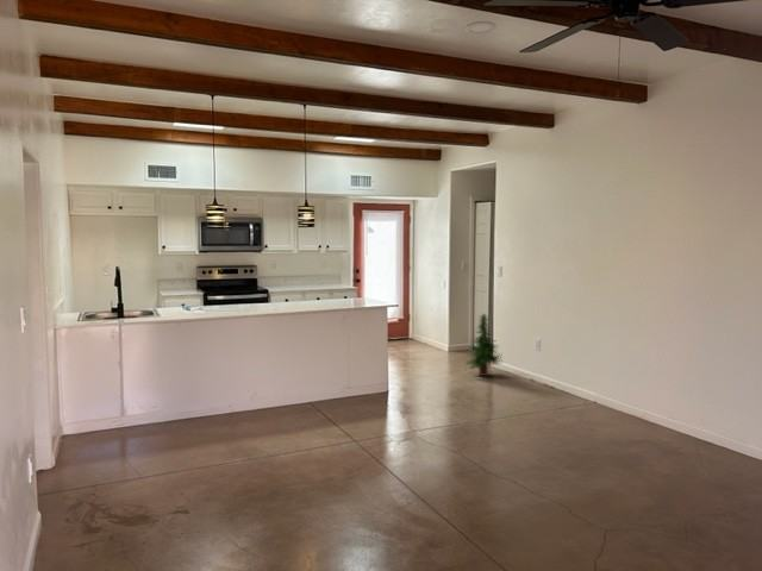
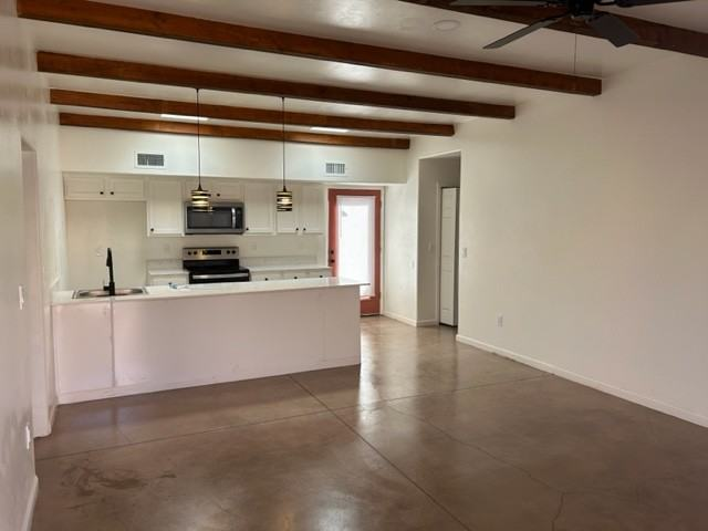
- tree [464,313,505,377]
